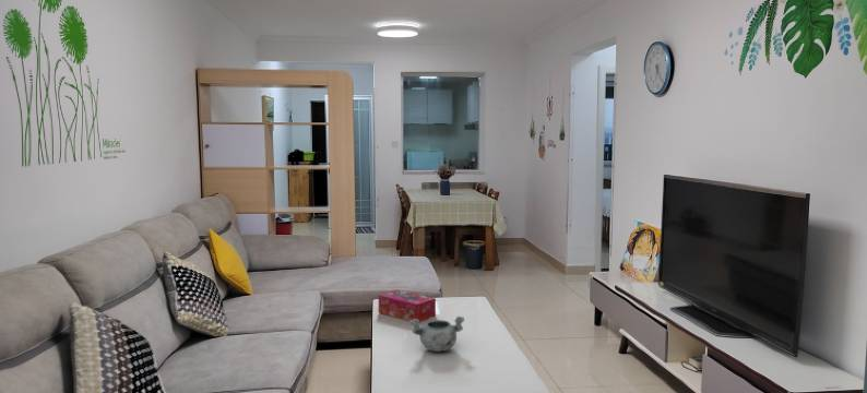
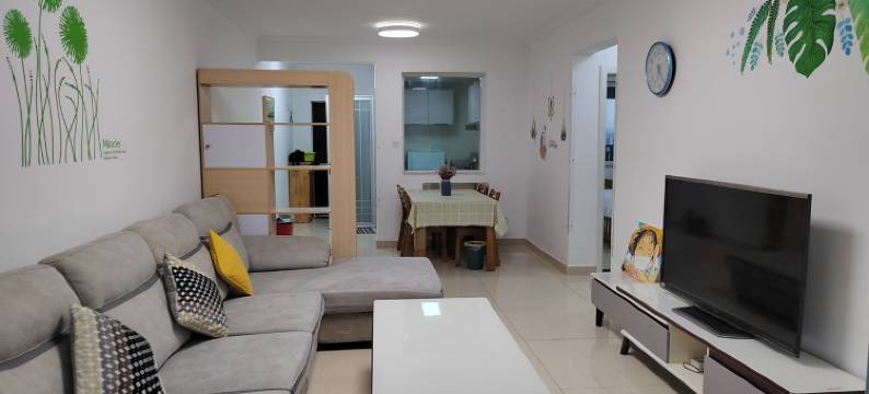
- tissue box [378,289,437,323]
- decorative bowl [408,315,465,353]
